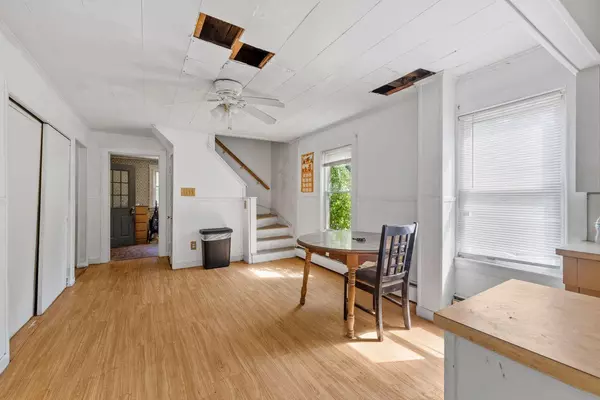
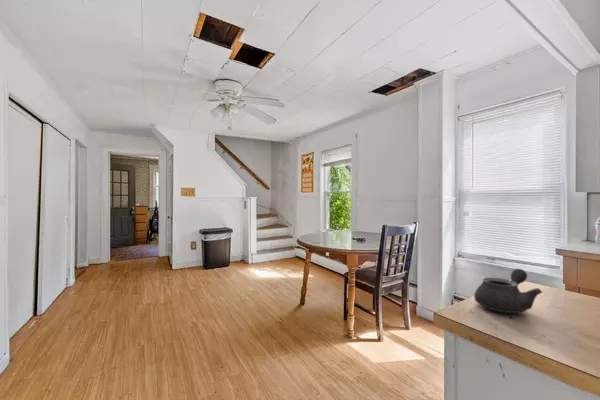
+ teapot [473,268,543,314]
